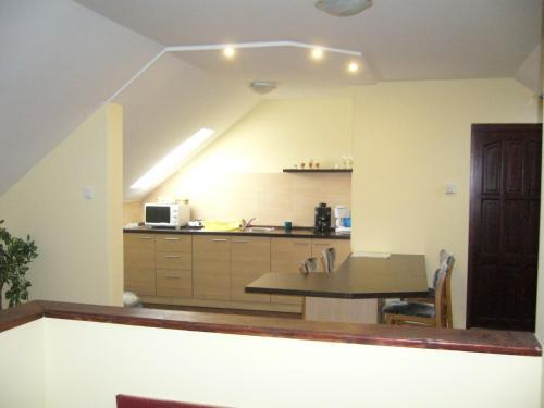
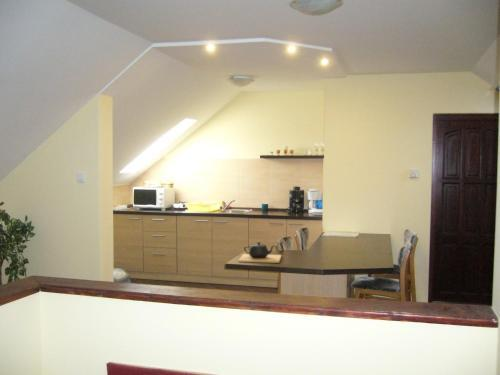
+ teapot [237,241,282,264]
